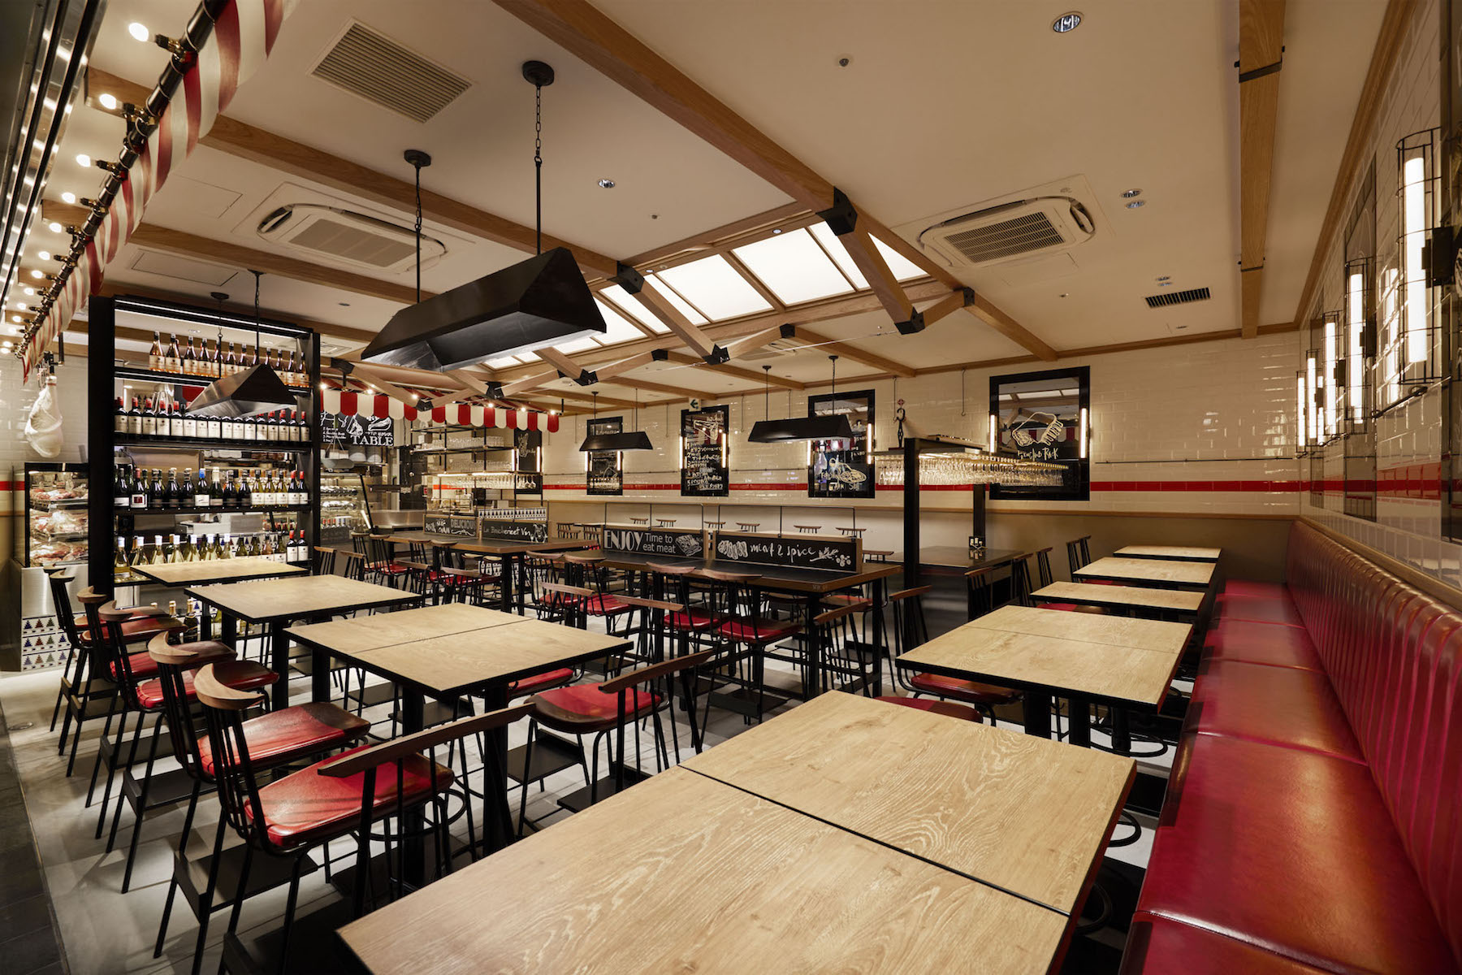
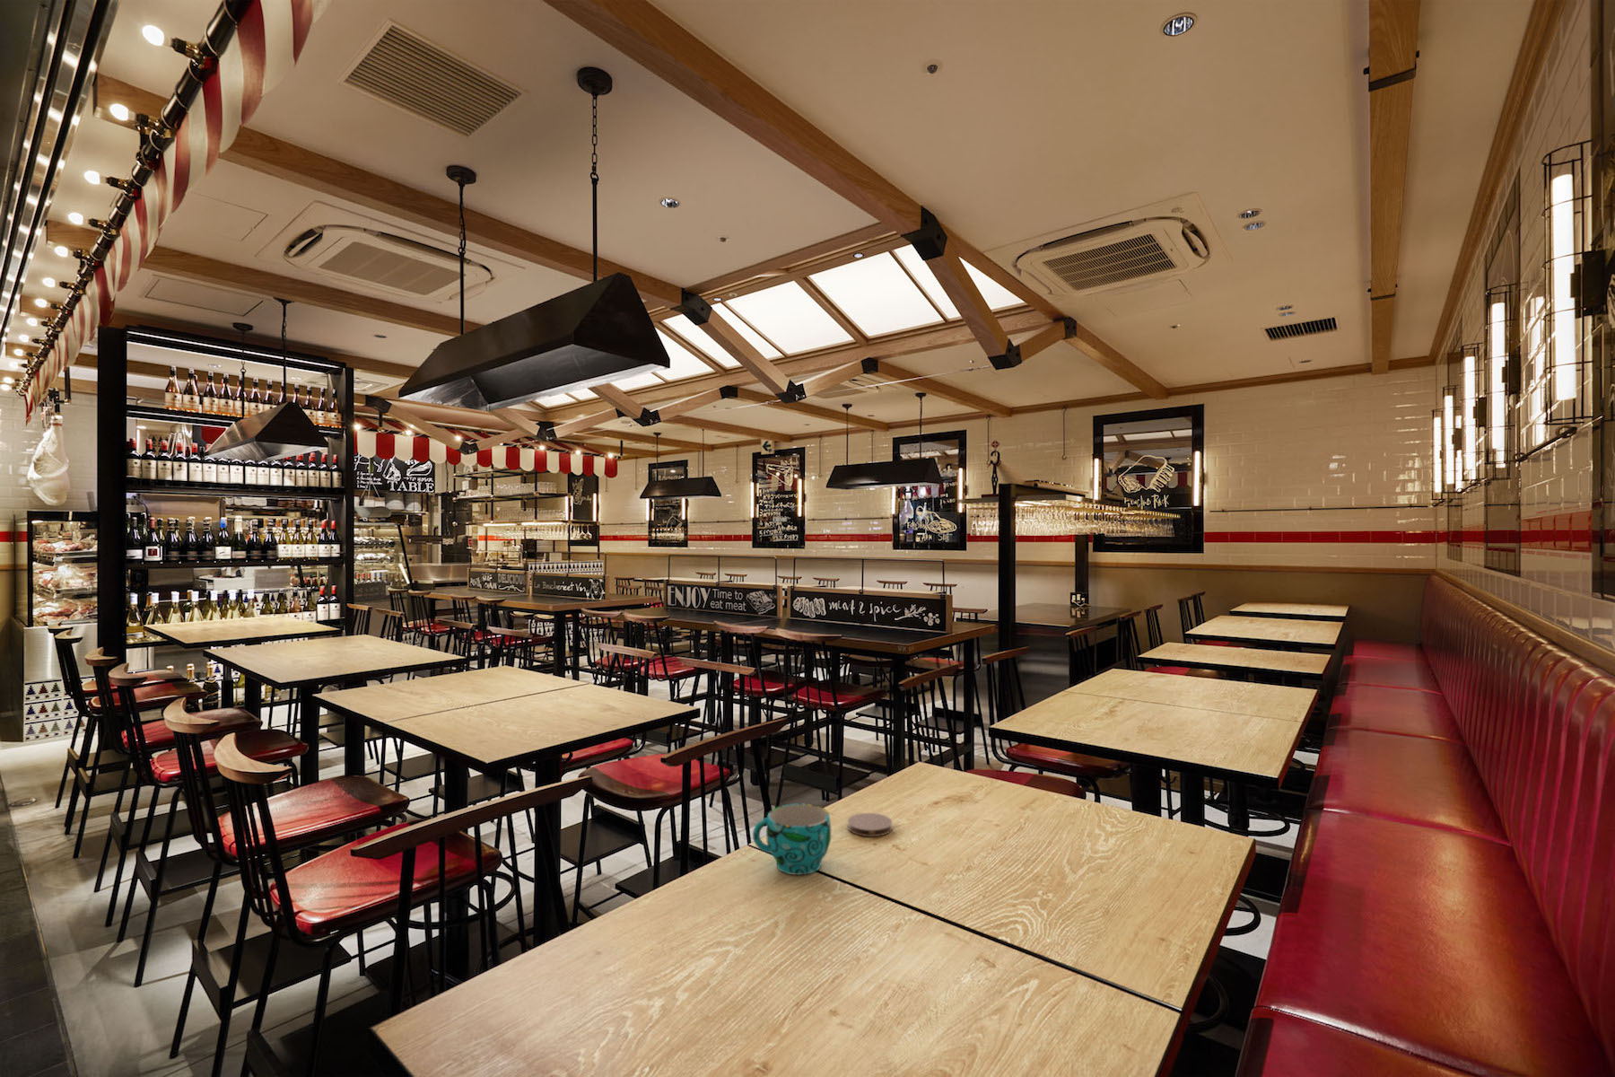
+ coaster [846,813,894,838]
+ cup [752,803,832,876]
